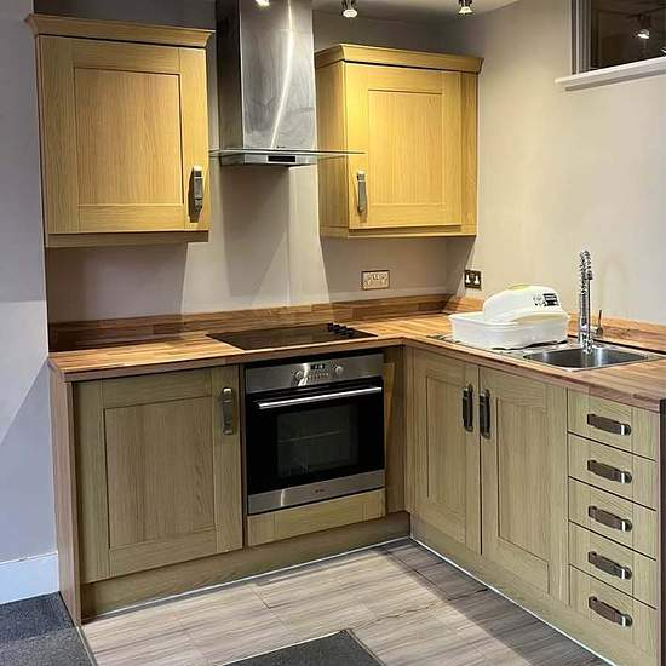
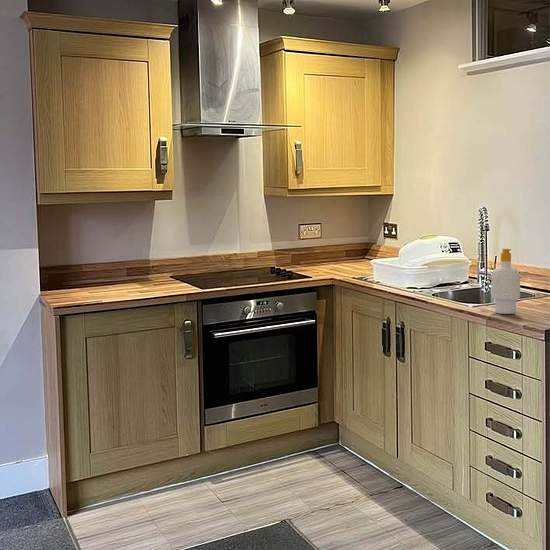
+ soap bottle [490,248,521,315]
